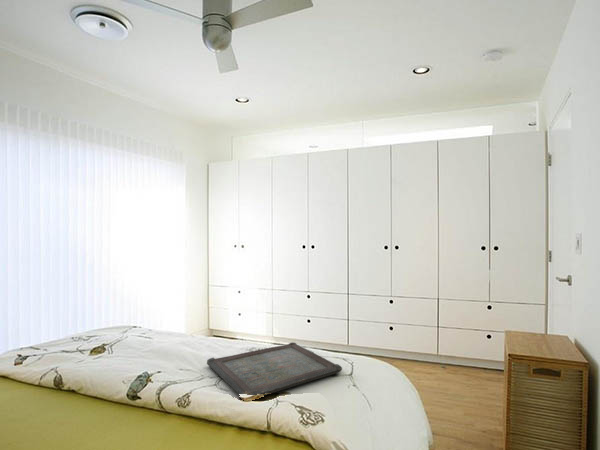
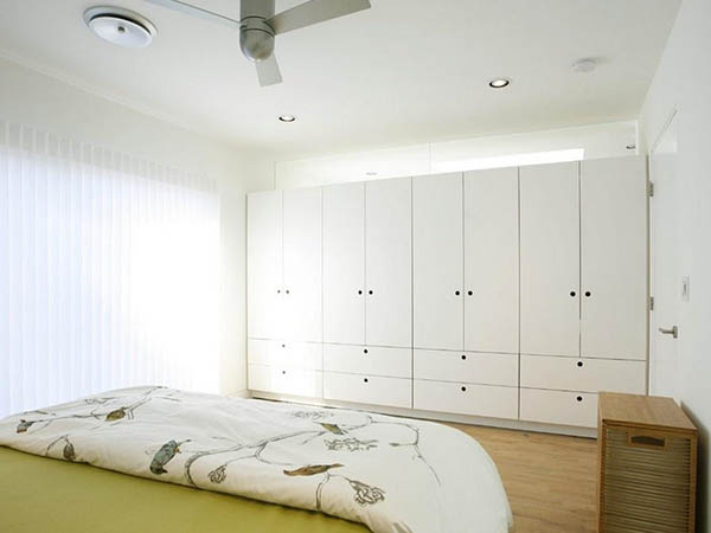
- serving tray [206,341,343,396]
